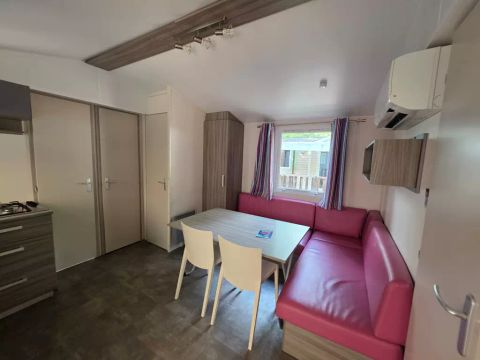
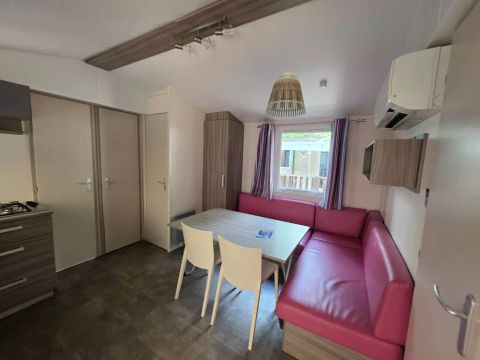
+ lamp shade [264,72,307,118]
